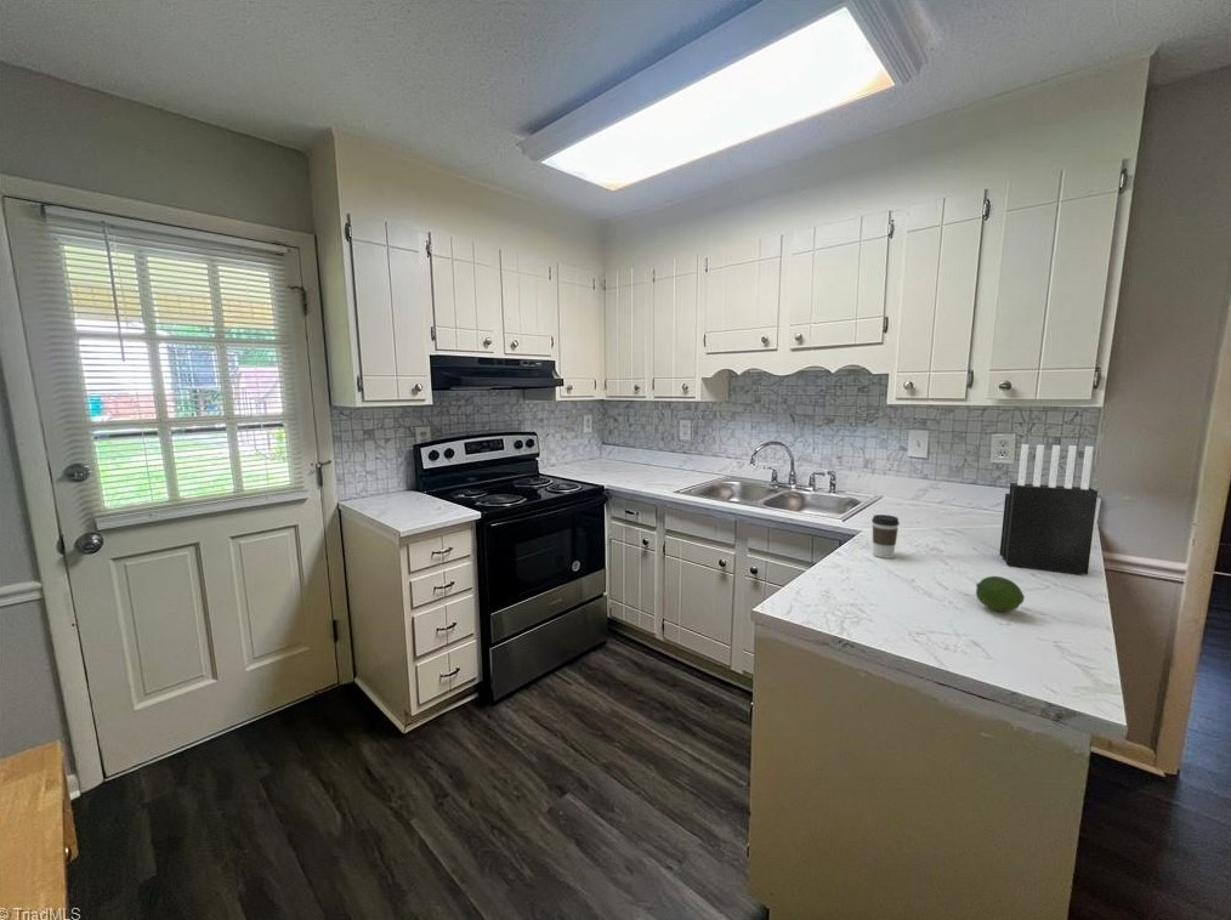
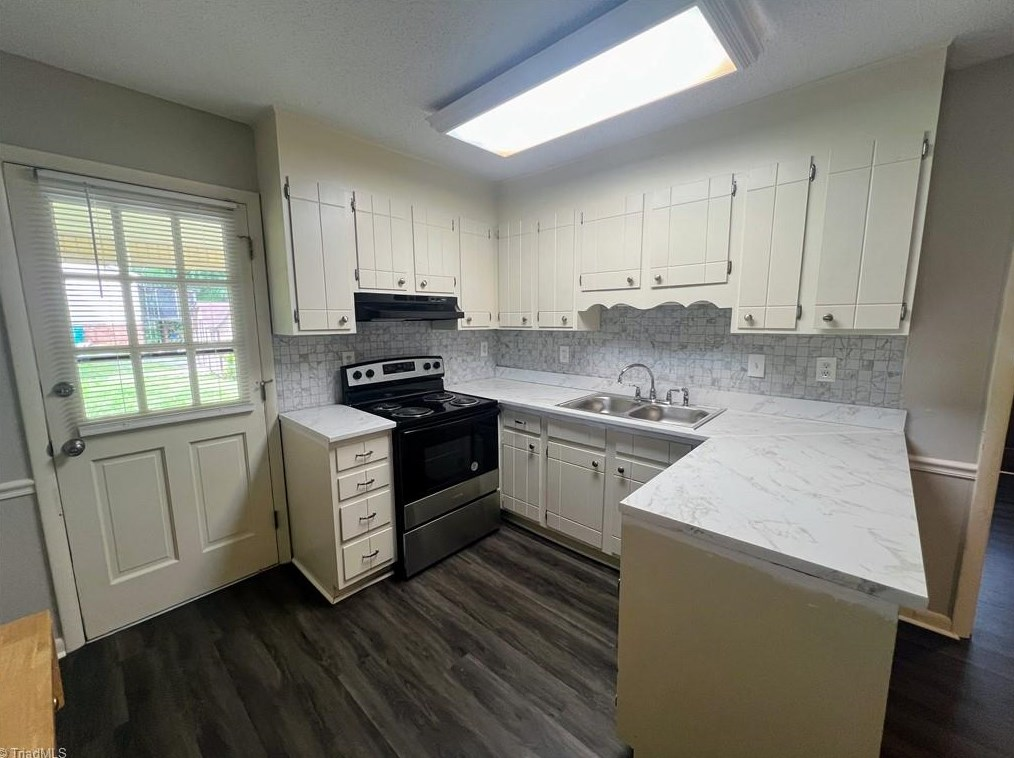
- coffee cup [870,513,901,560]
- knife block [999,443,1099,575]
- fruit [975,575,1026,613]
